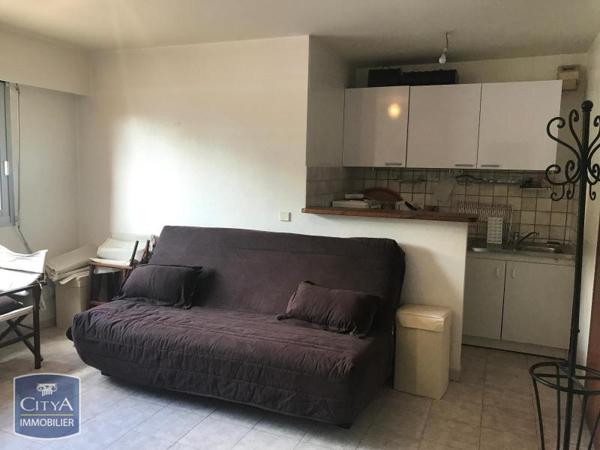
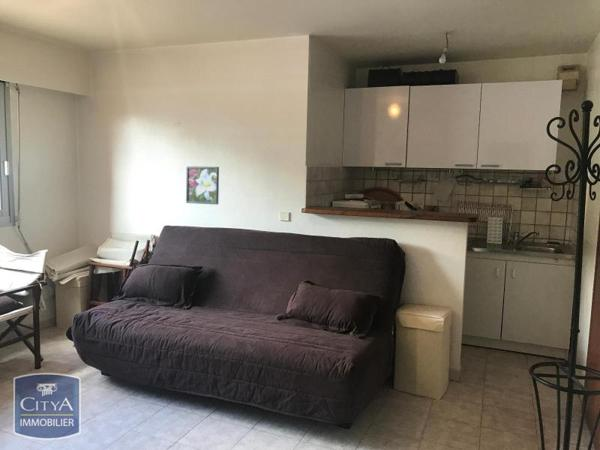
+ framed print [185,165,220,205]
